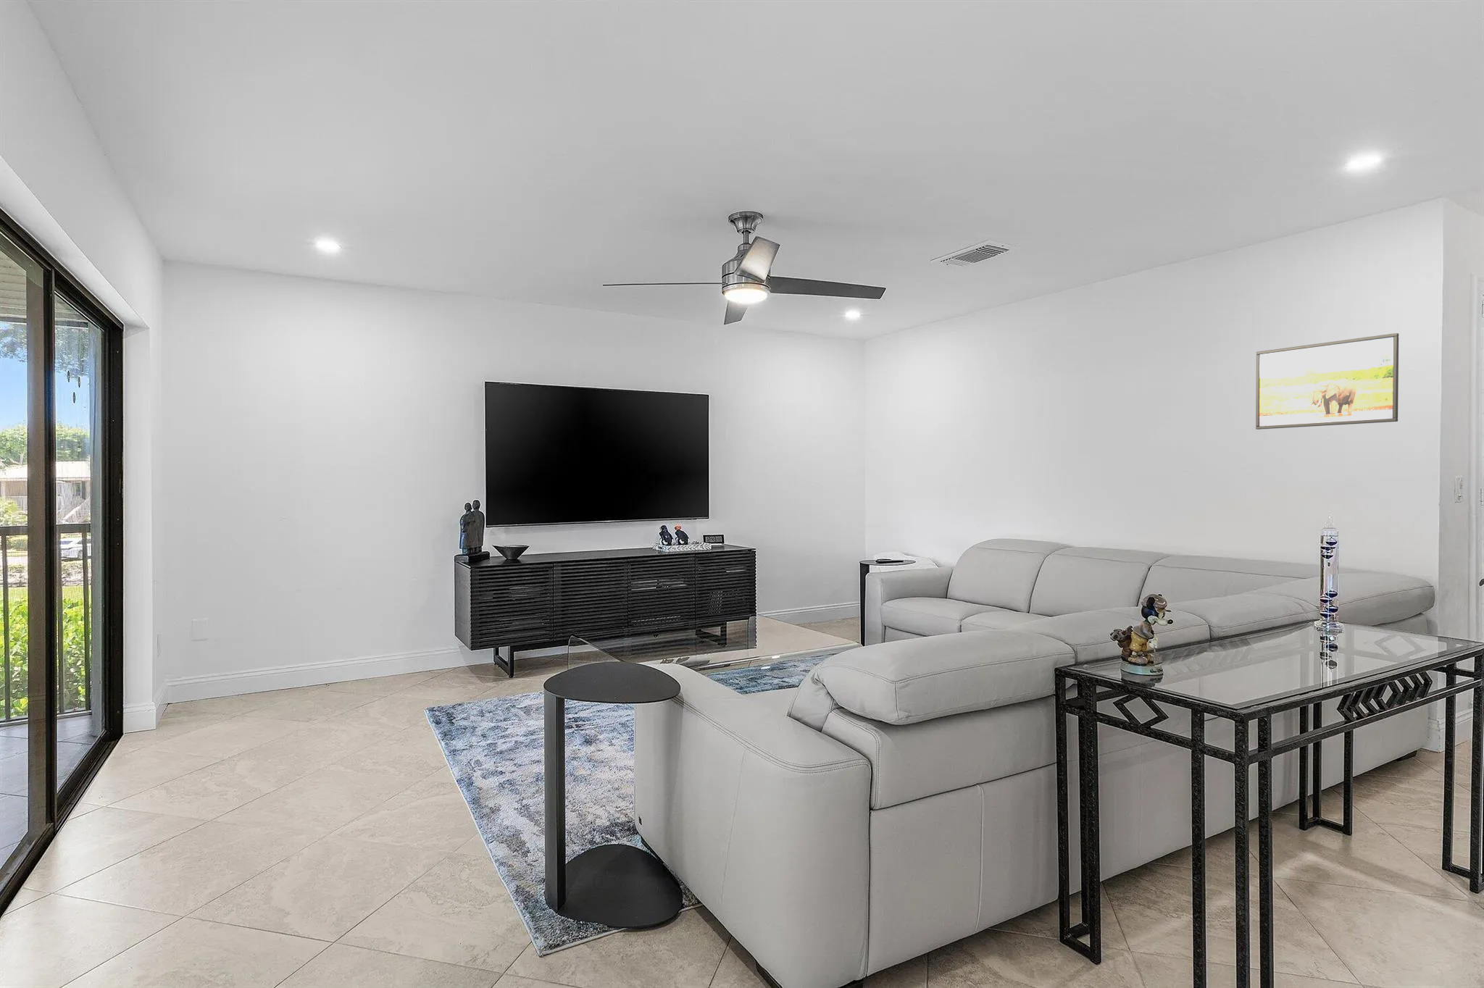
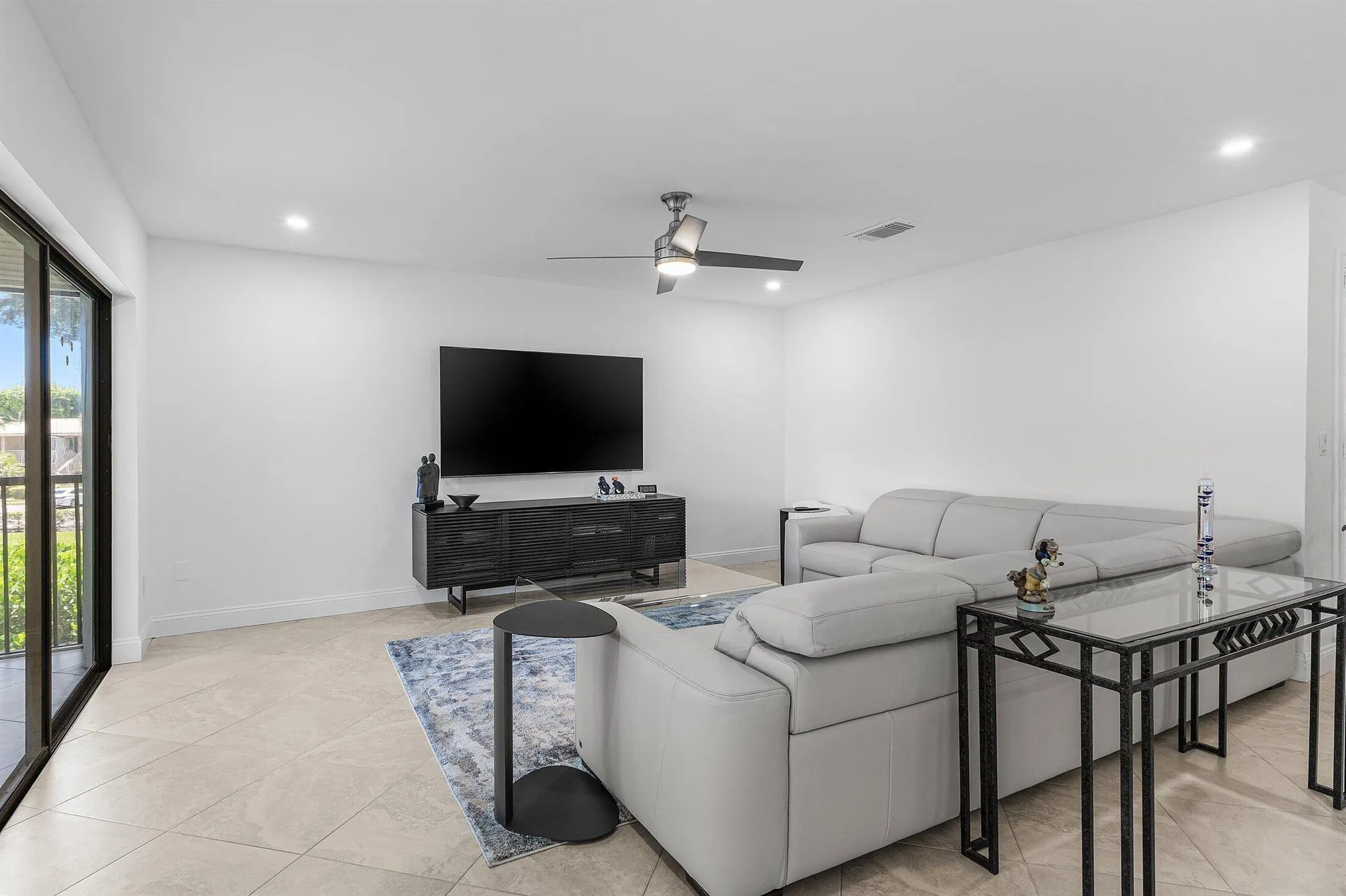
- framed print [1255,333,1399,430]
